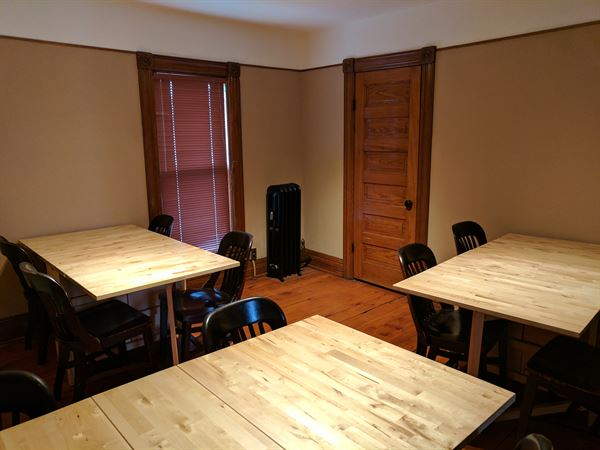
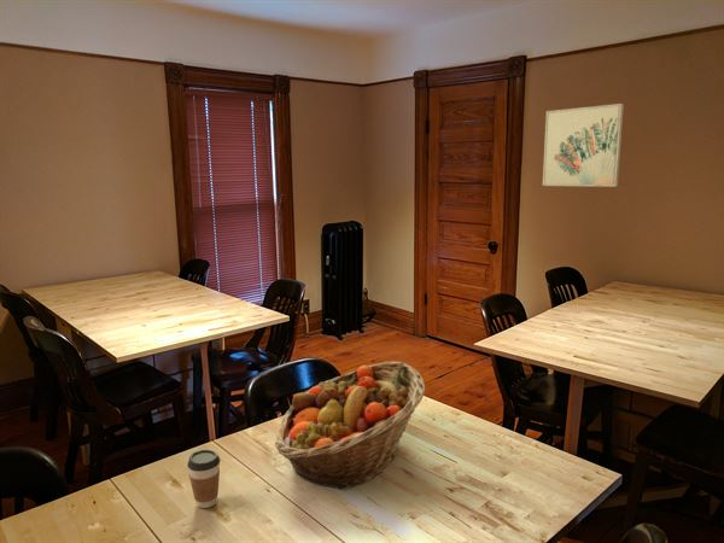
+ wall art [542,103,625,188]
+ fruit basket [274,361,427,491]
+ coffee cup [186,448,221,509]
